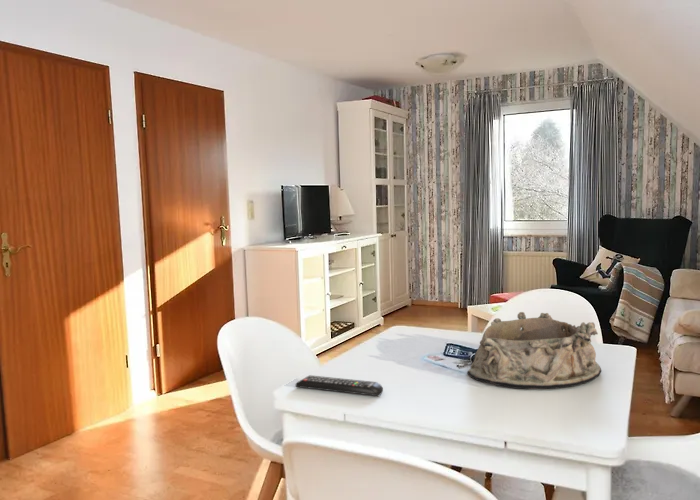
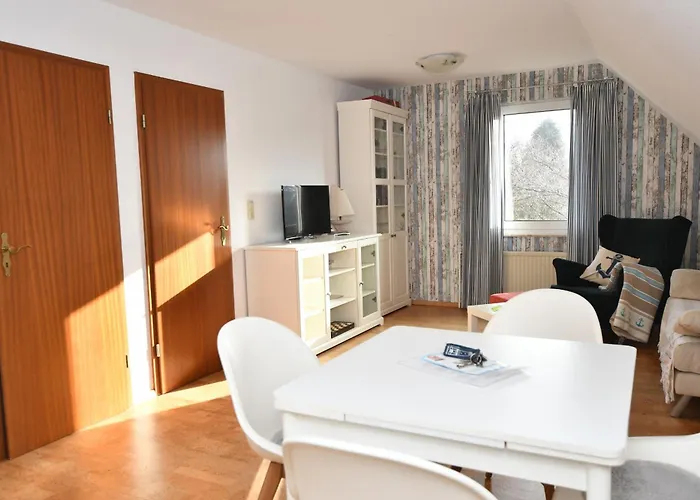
- remote control [294,374,384,397]
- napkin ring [466,311,602,390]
